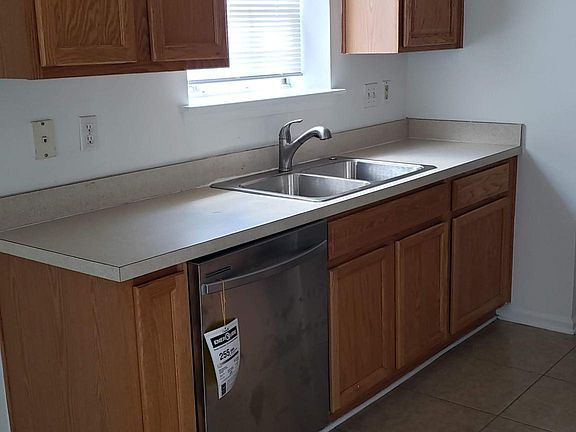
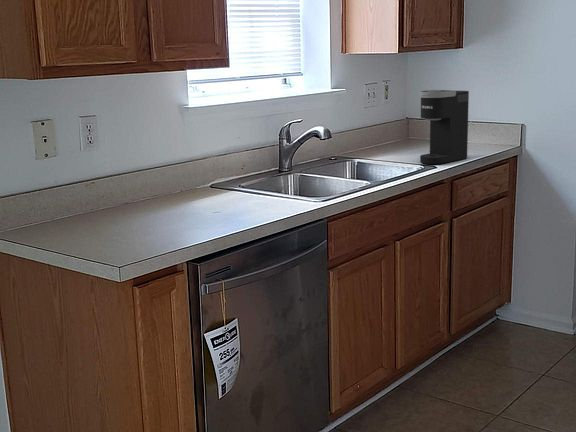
+ coffee maker [419,89,470,165]
